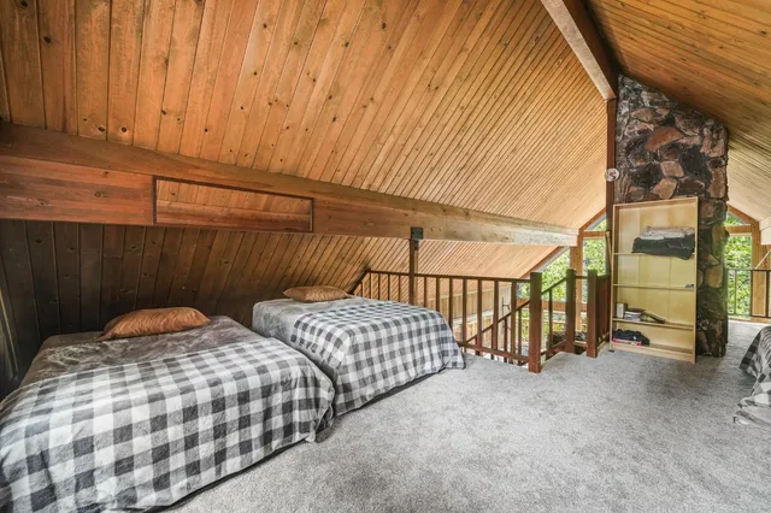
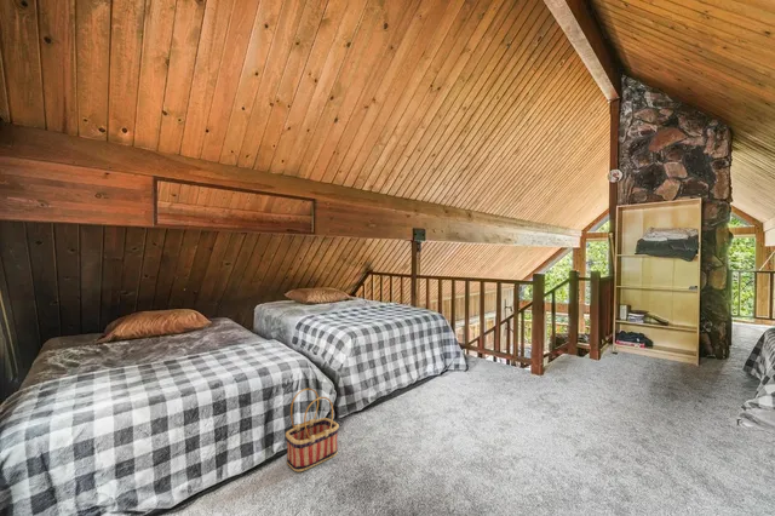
+ basket [285,388,340,474]
